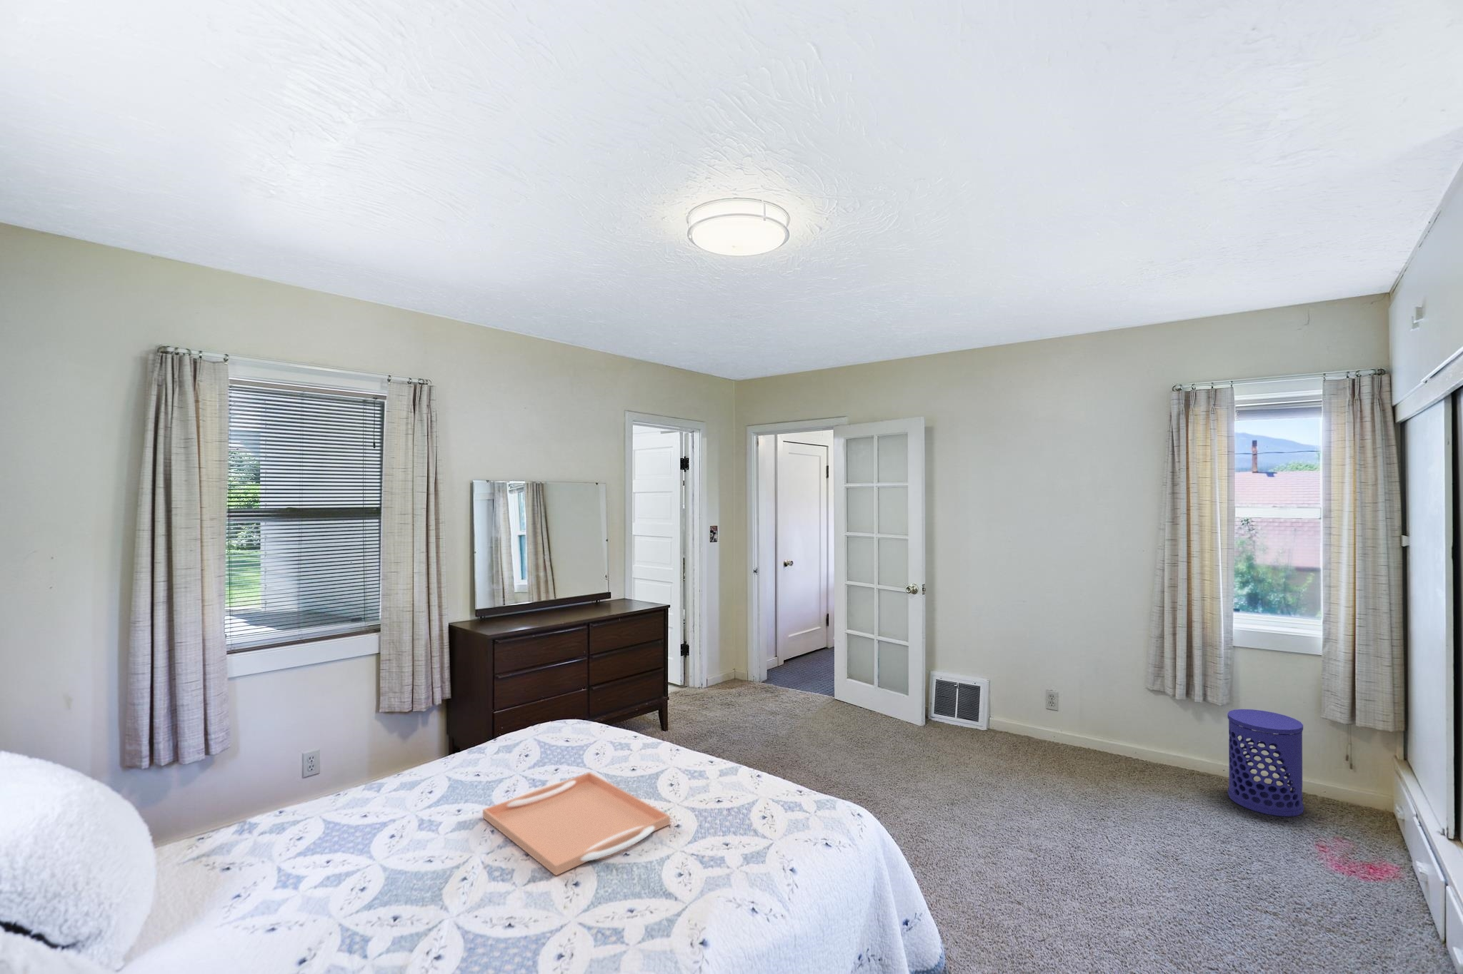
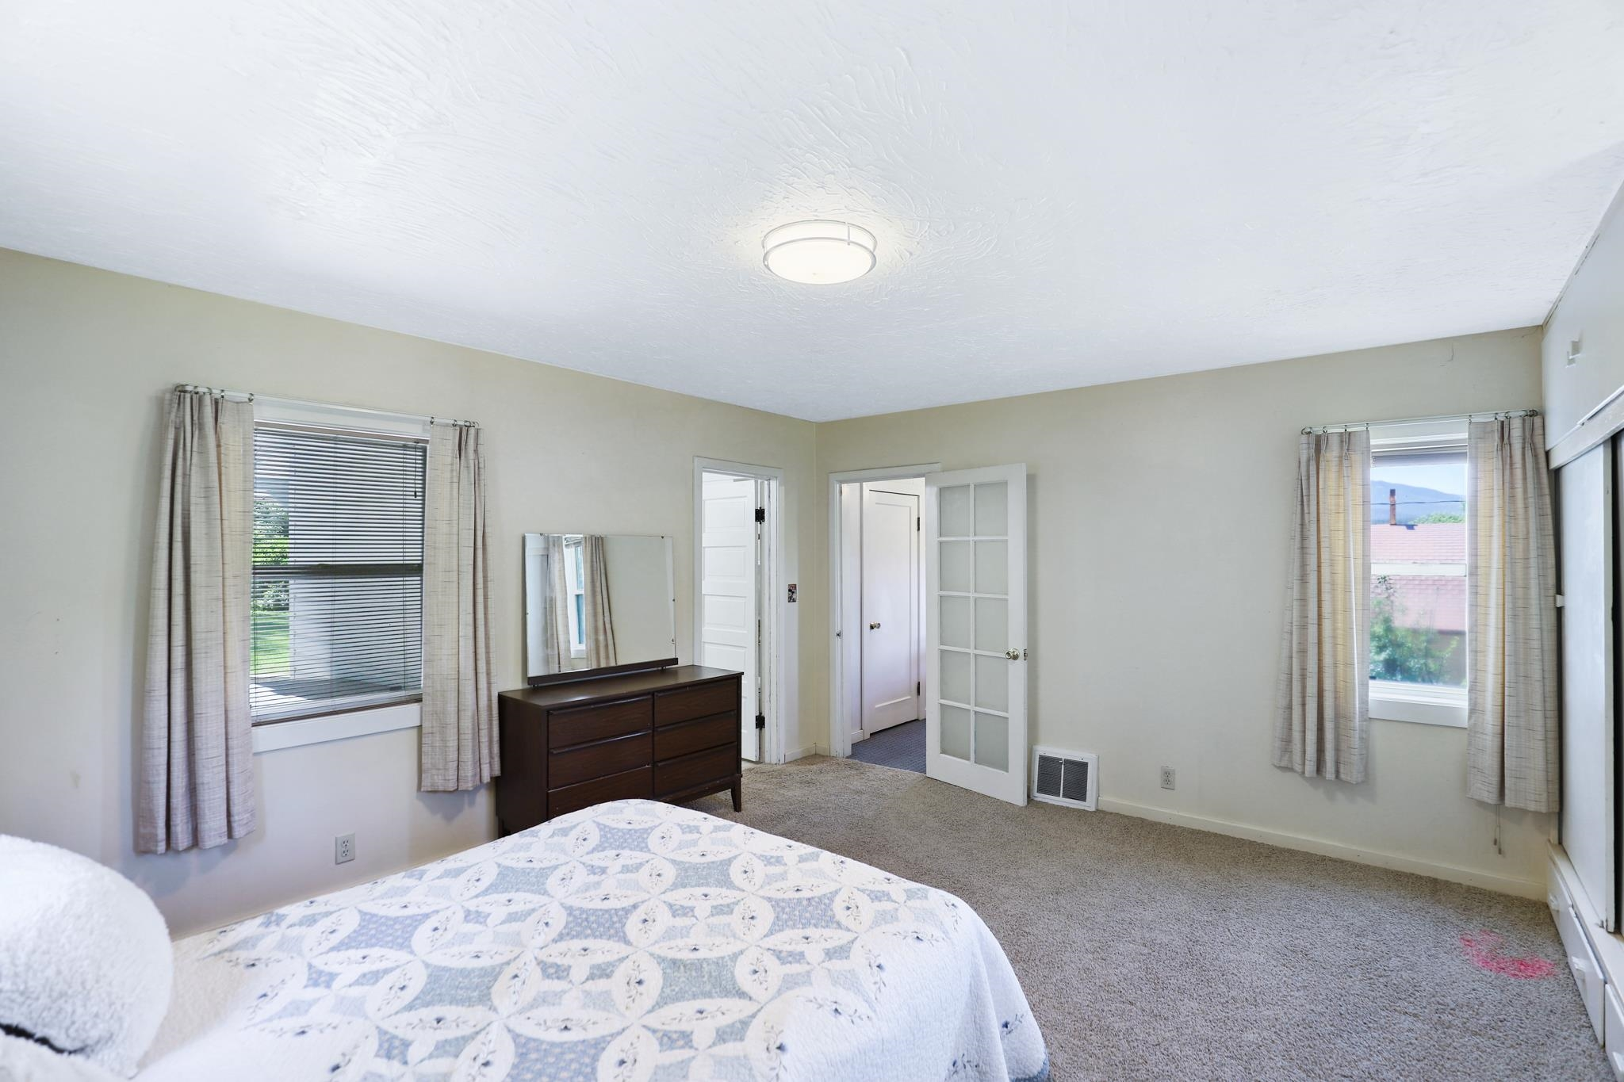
- serving tray [482,772,671,876]
- waste bin [1227,709,1304,817]
